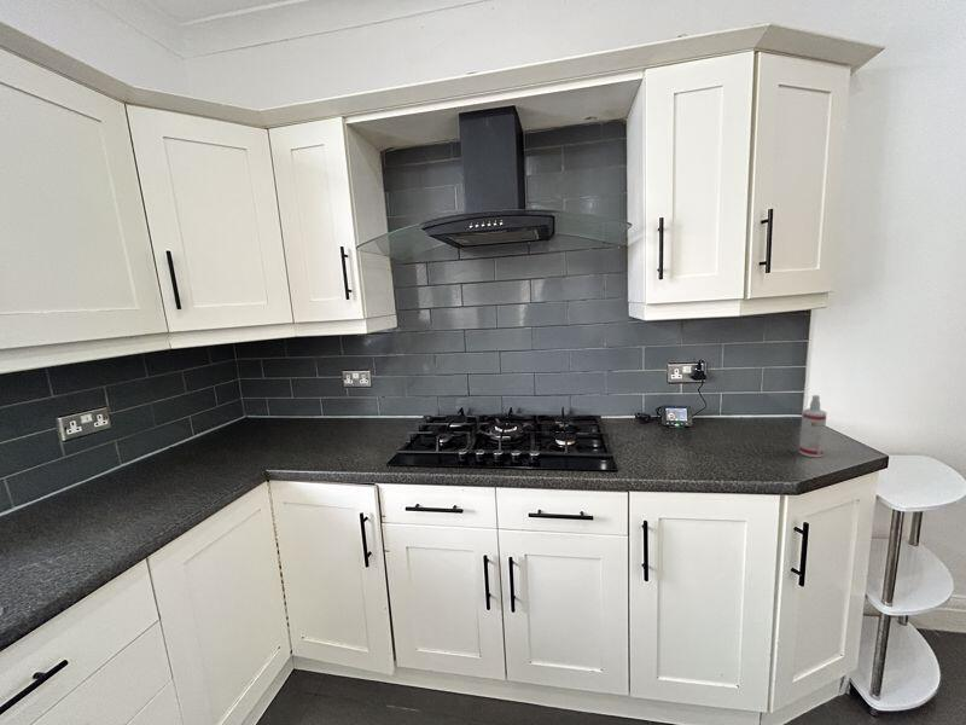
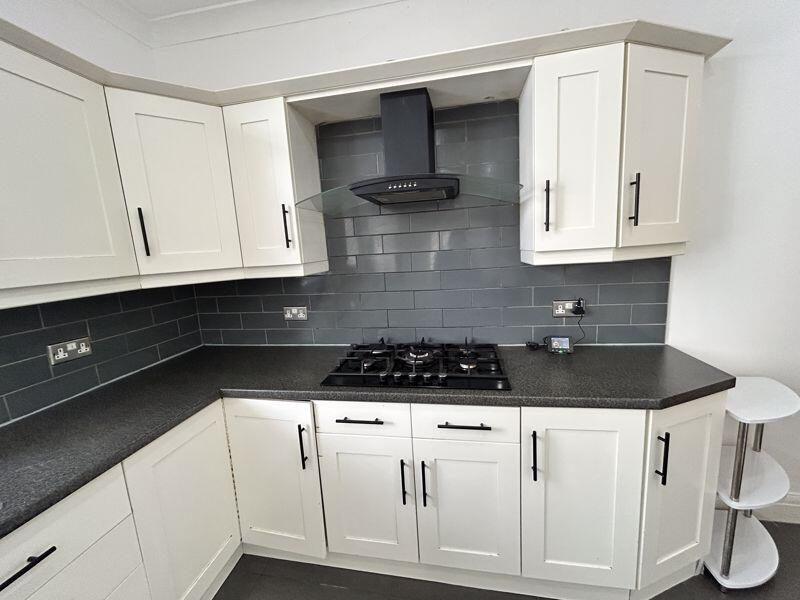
- spray bottle [798,394,828,458]
